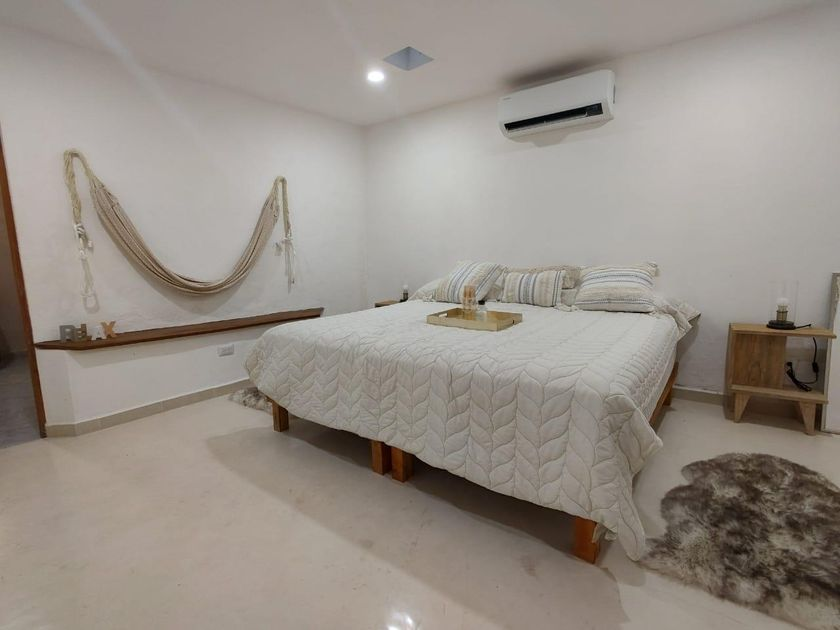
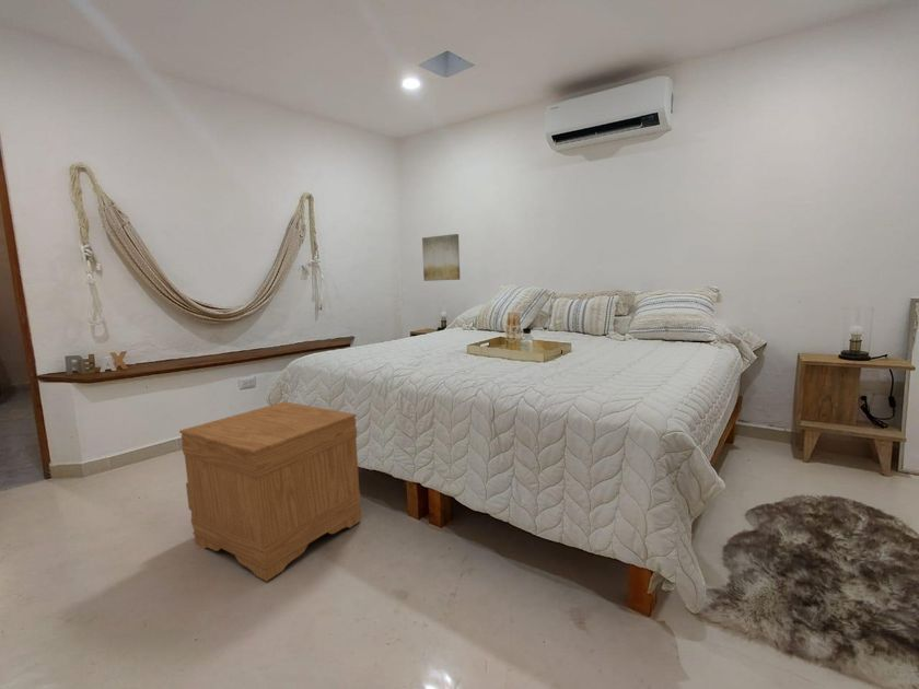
+ nightstand [178,400,362,582]
+ wall art [421,233,461,282]
